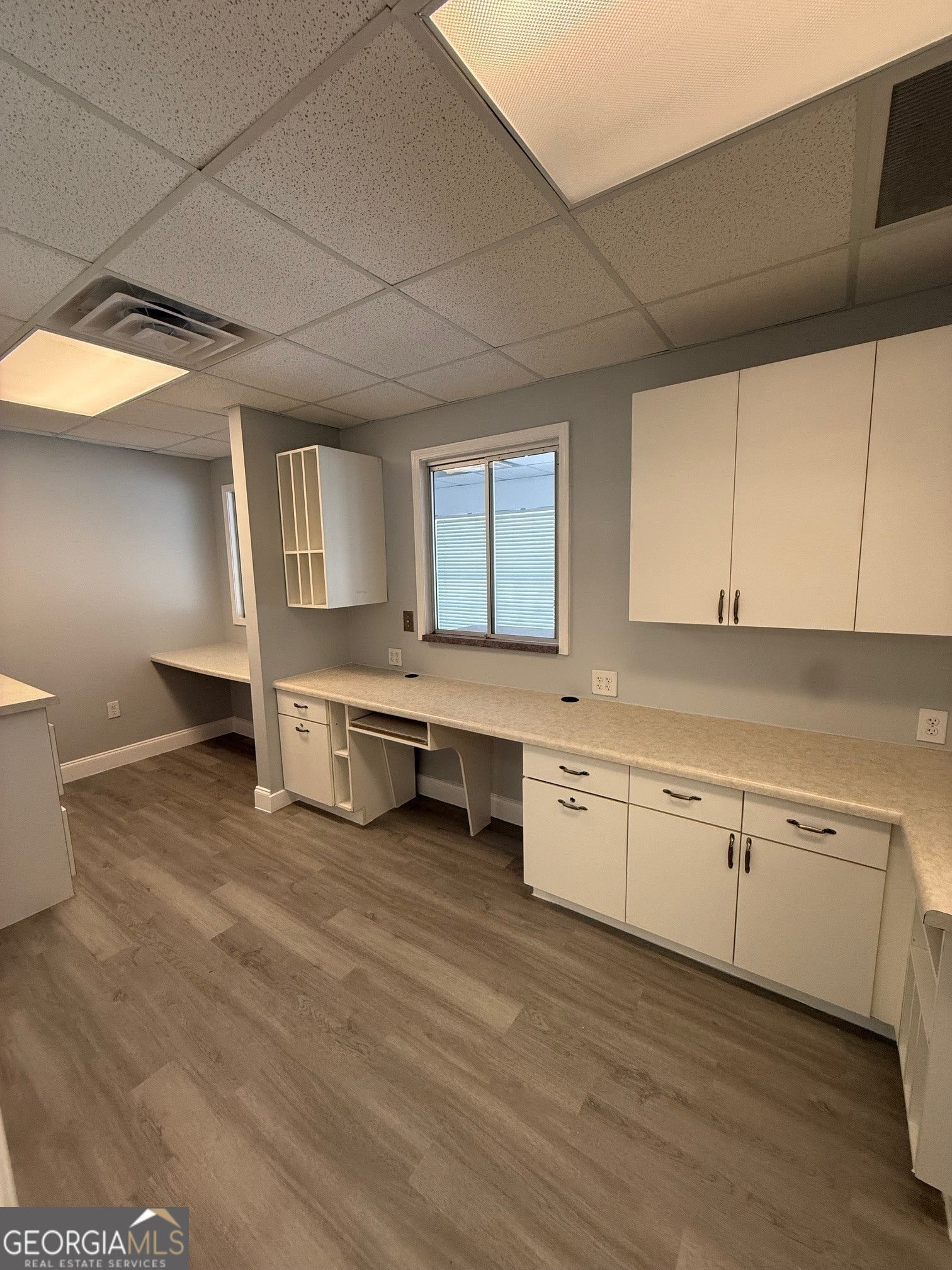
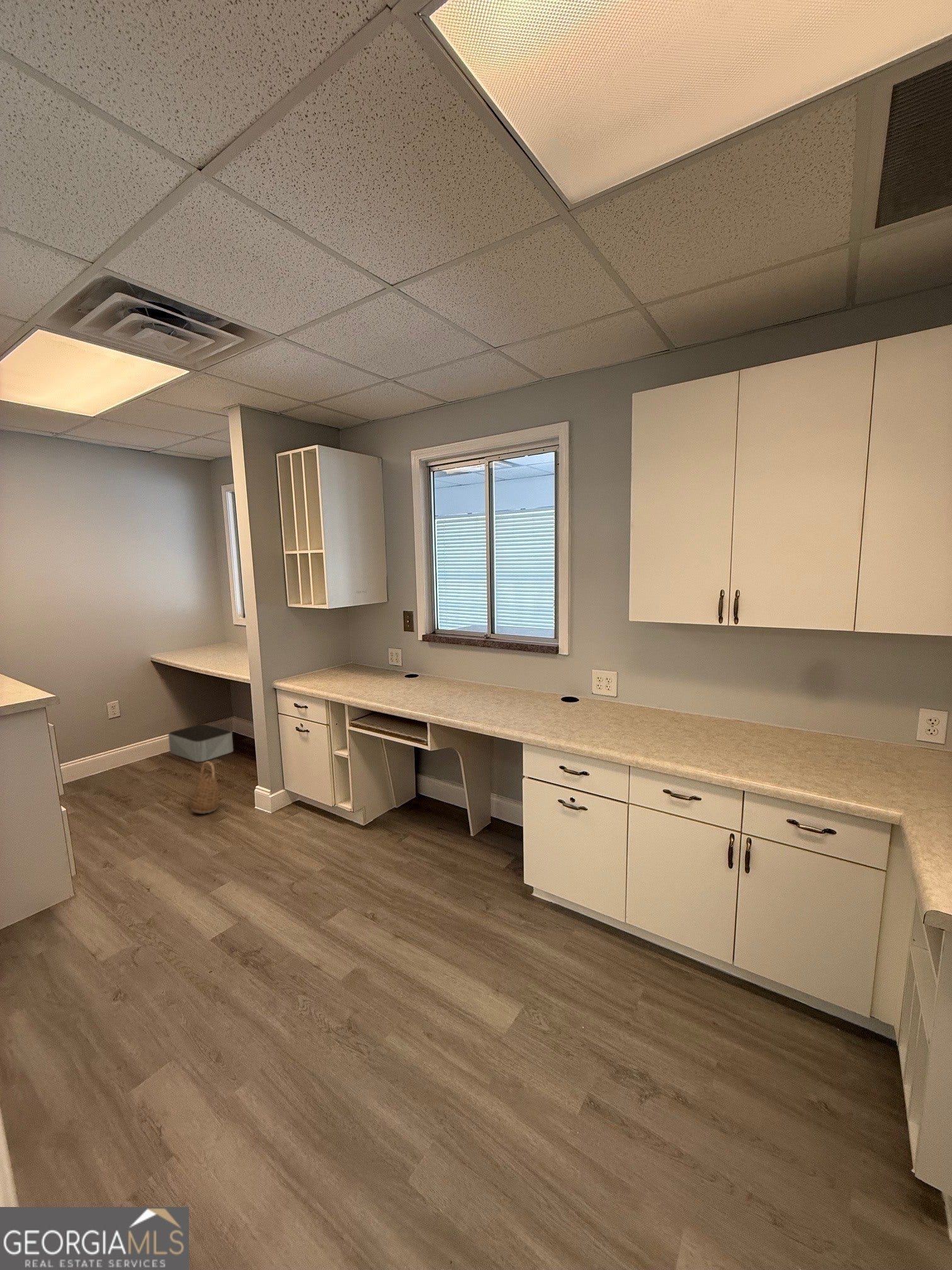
+ basket [191,760,219,814]
+ storage bin [167,724,234,762]
